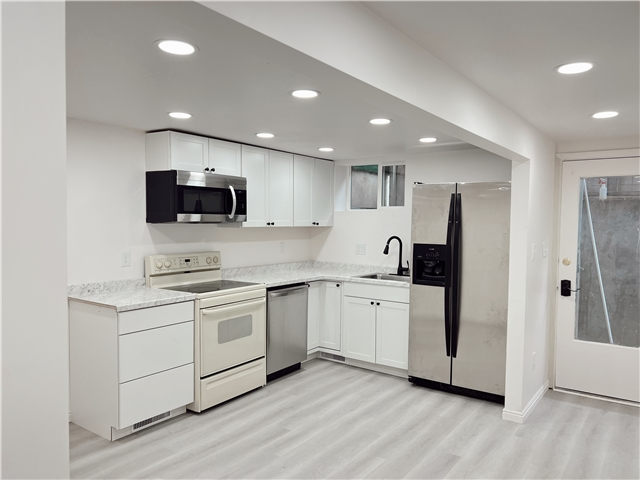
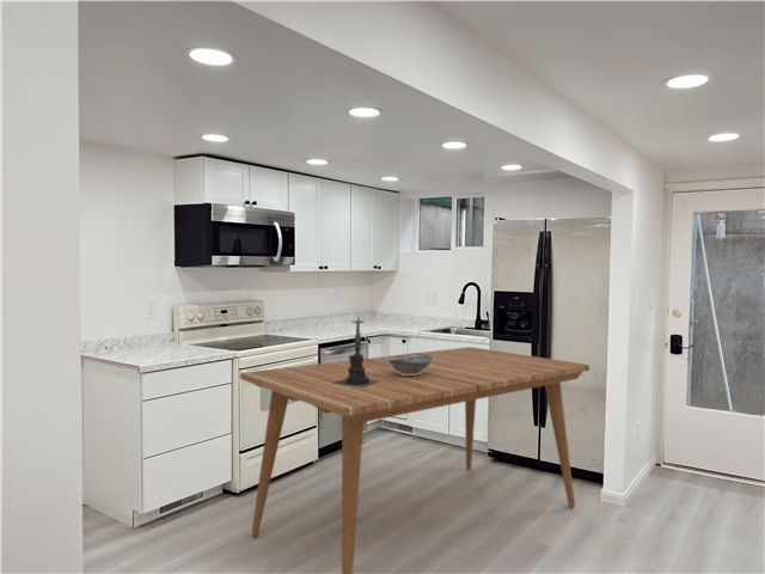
+ candle holder [335,313,379,387]
+ decorative bowl [385,354,435,375]
+ dining table [239,346,590,574]
